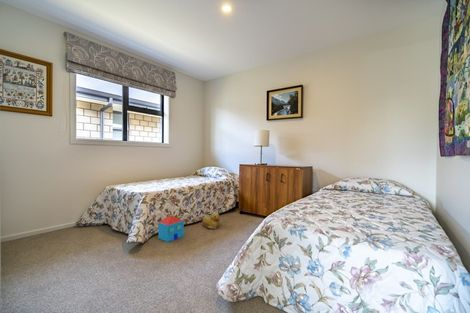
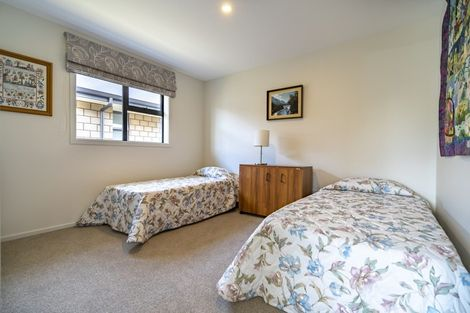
- toy house [158,214,185,243]
- rubber duck [201,211,220,230]
